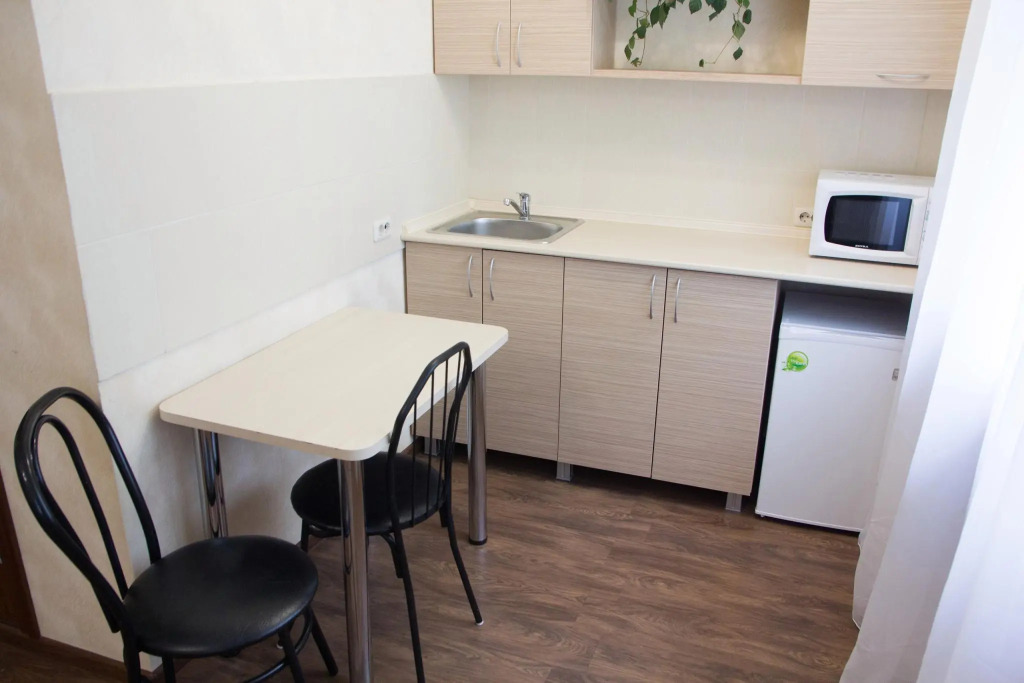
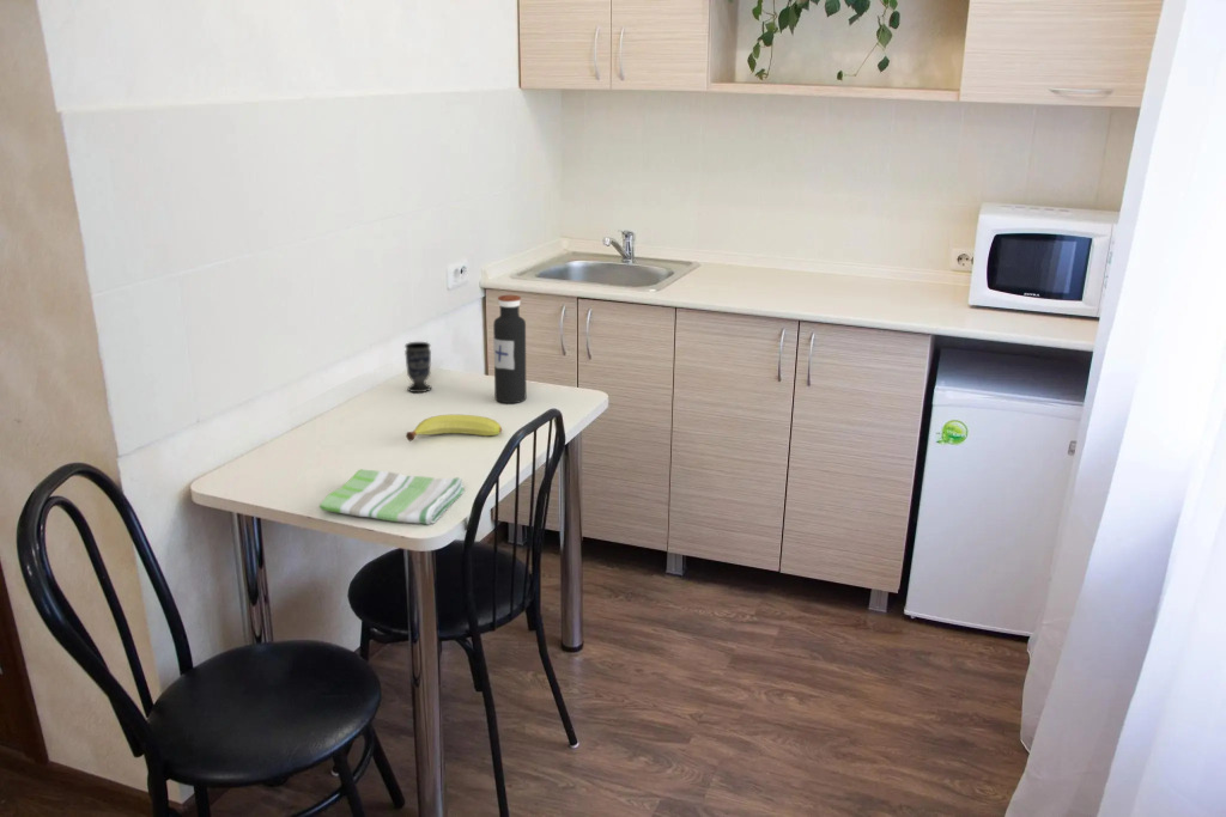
+ dish towel [318,468,466,526]
+ cup [403,341,432,394]
+ water bottle [492,294,527,404]
+ fruit [405,414,503,441]
